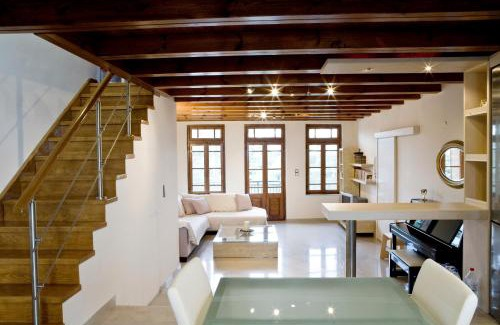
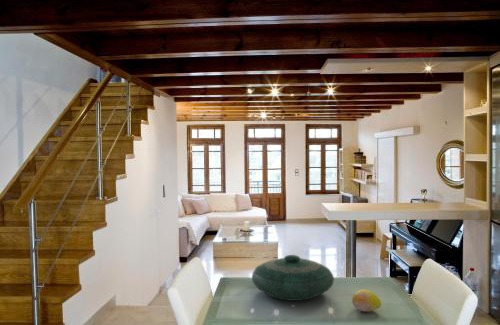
+ fruit [351,289,383,313]
+ decorative bowl [251,254,335,302]
